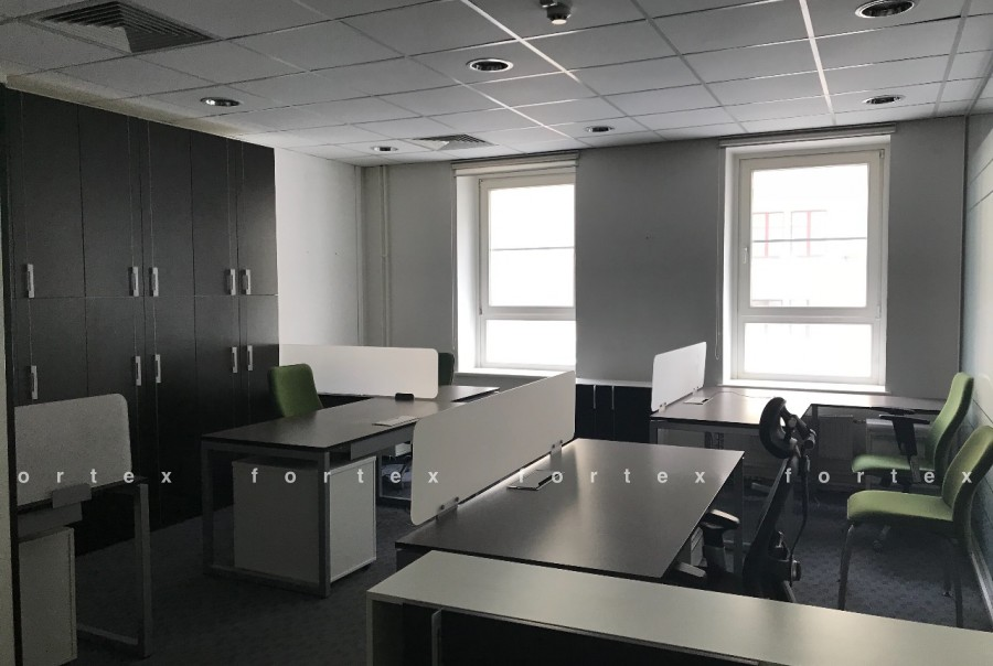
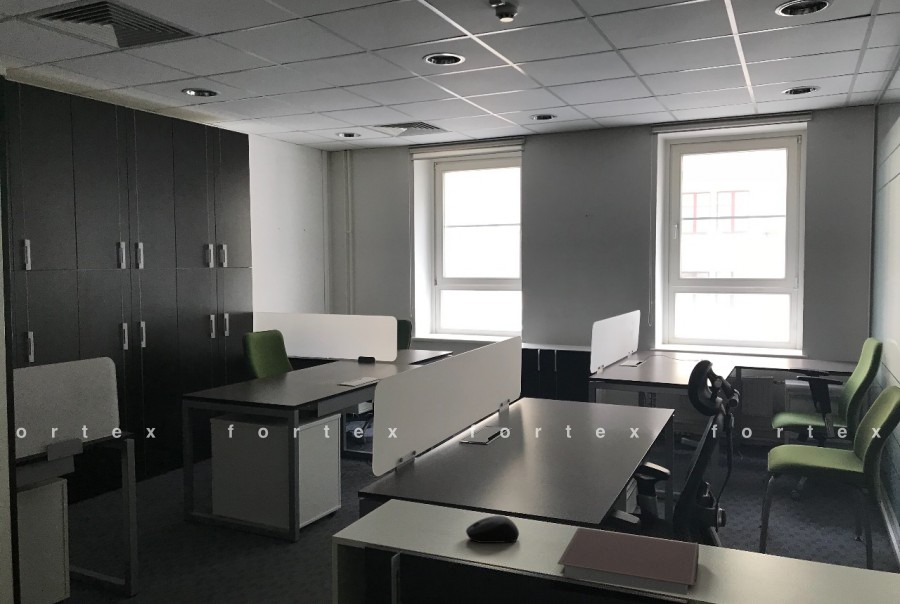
+ computer mouse [465,515,520,544]
+ notebook [556,527,700,596]
